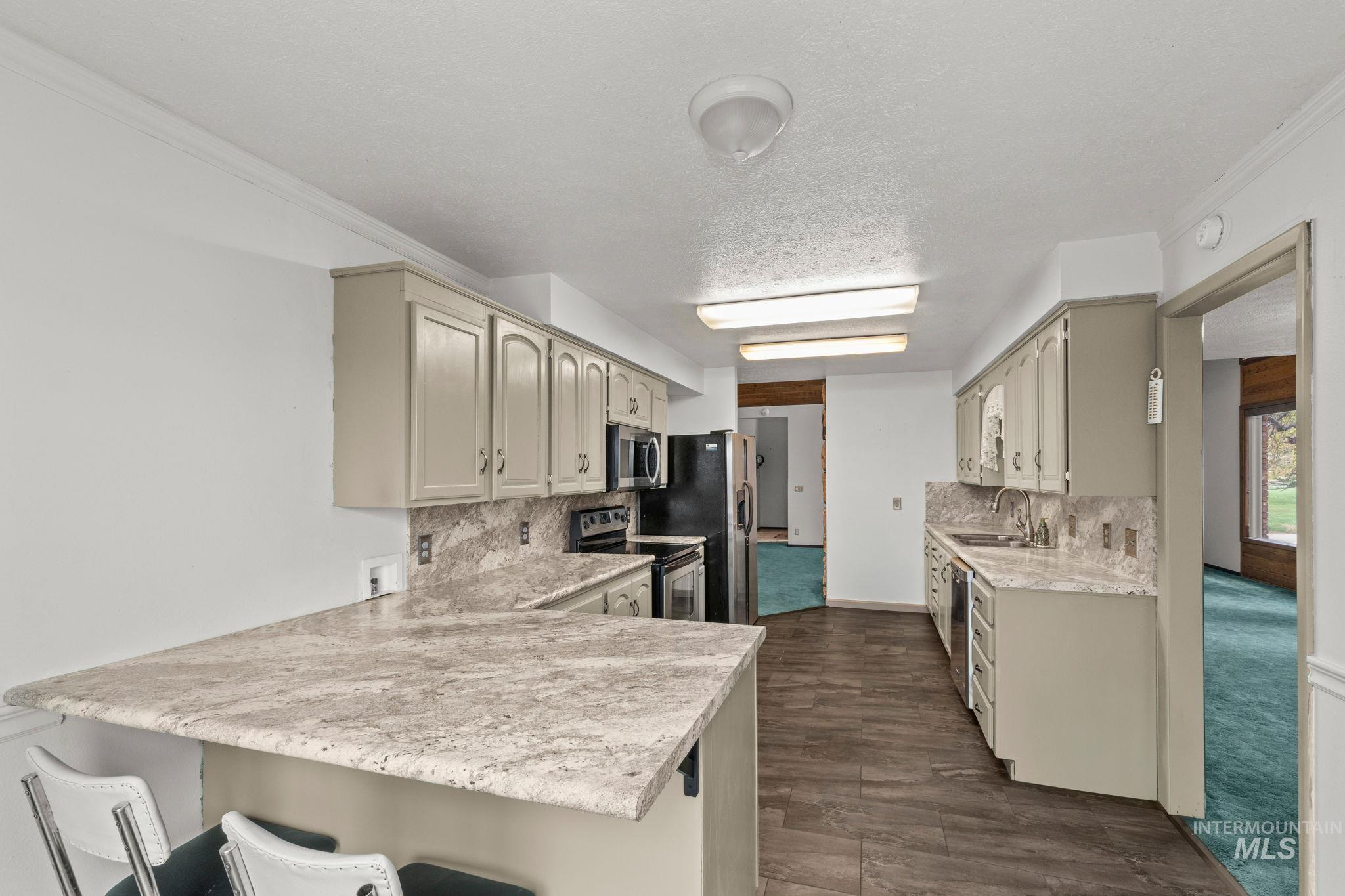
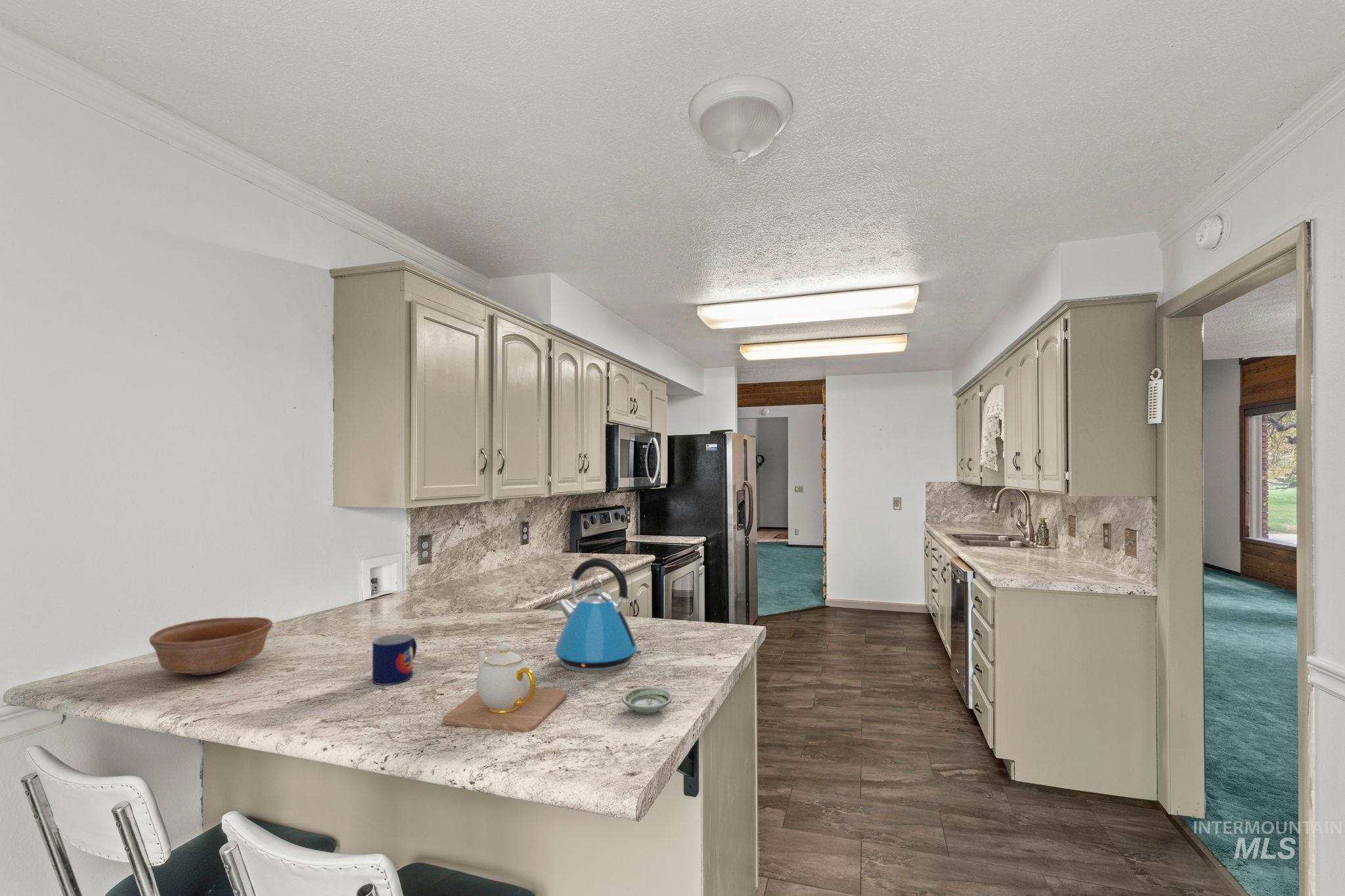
+ saucer [621,687,673,715]
+ mug [372,633,418,686]
+ bowl [148,616,273,676]
+ teapot [443,643,567,733]
+ kettle [554,557,644,673]
